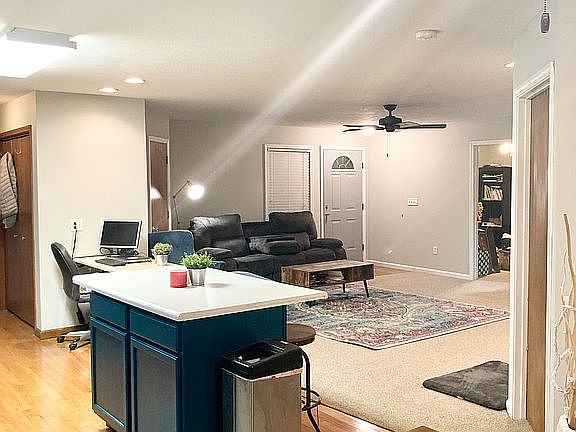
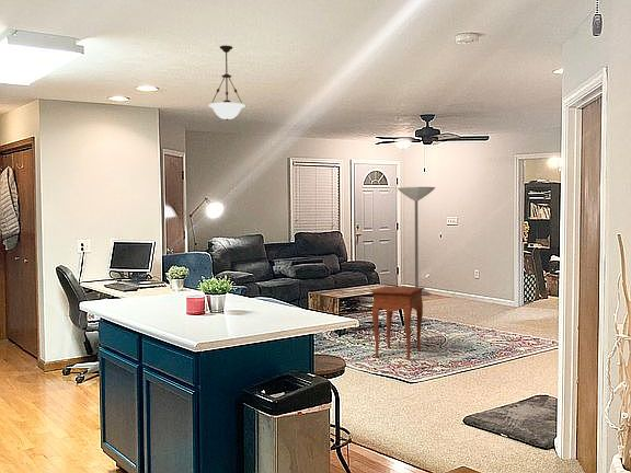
+ side table [369,285,425,360]
+ floor lamp [397,186,436,296]
+ pendant light [207,45,246,122]
